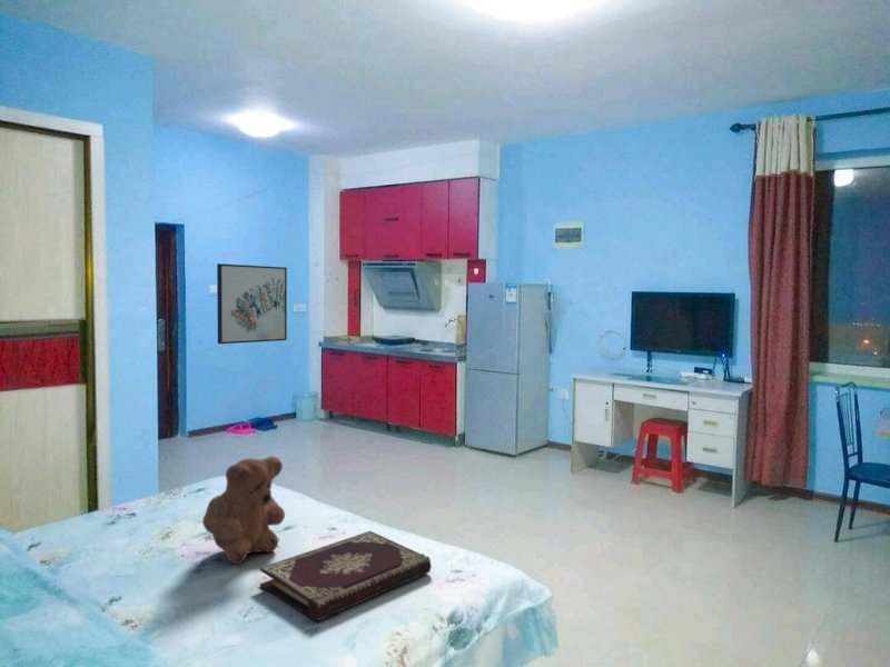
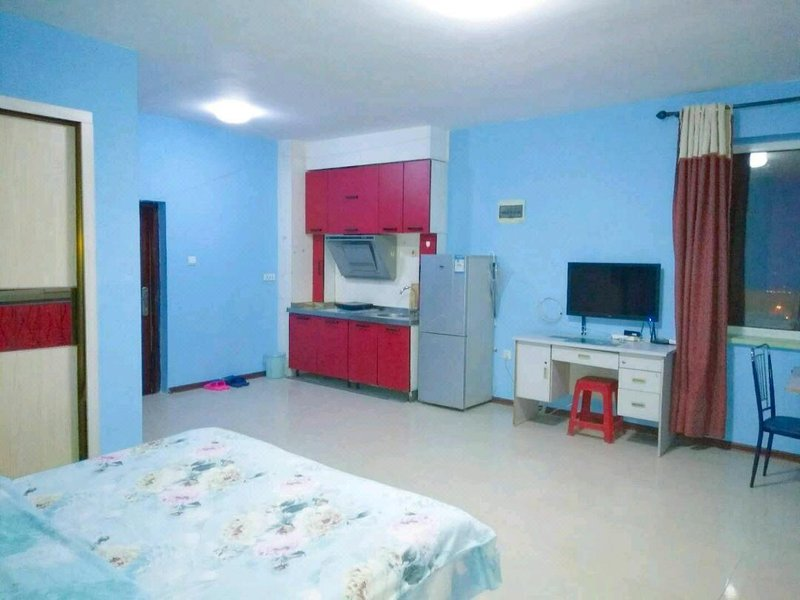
- wall art [216,262,288,345]
- book [259,530,433,623]
- teddy bear [201,455,286,565]
